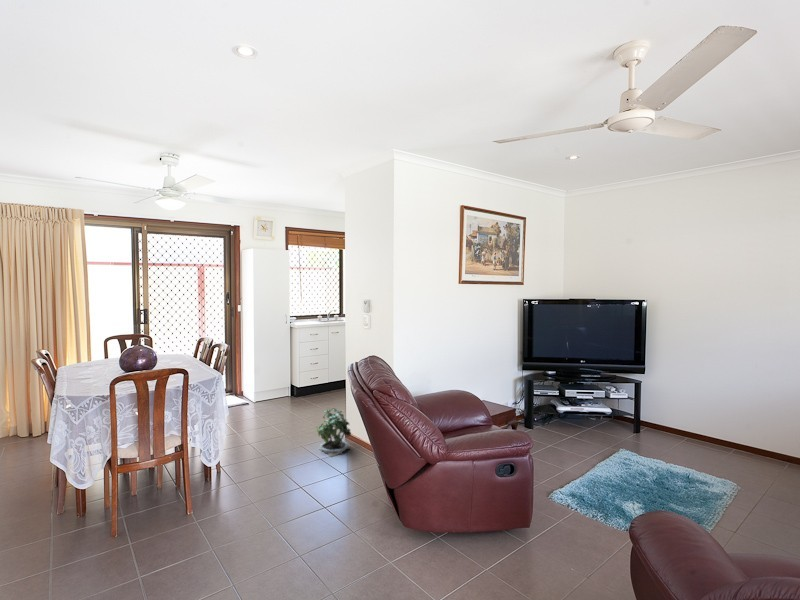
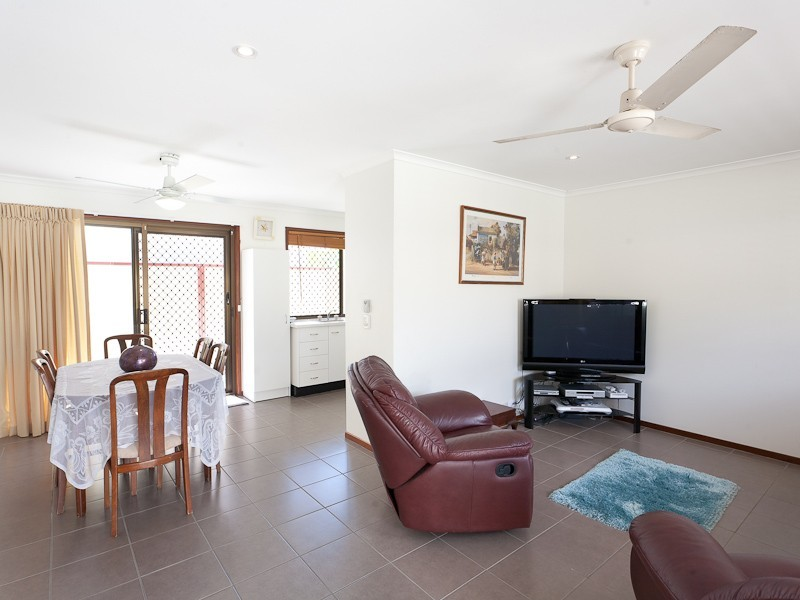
- potted plant [315,407,352,458]
